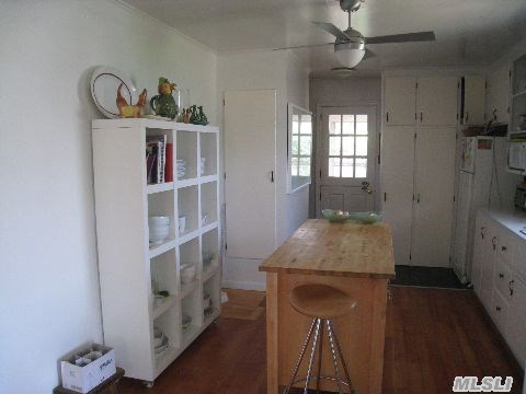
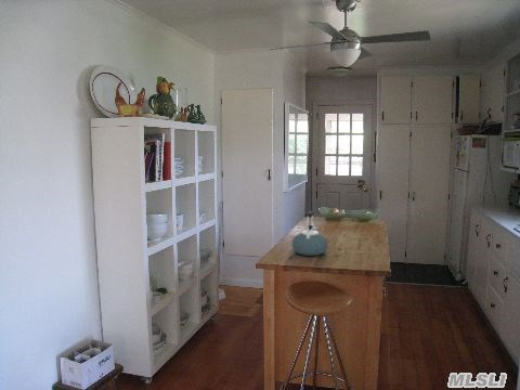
+ kettle [291,210,329,257]
